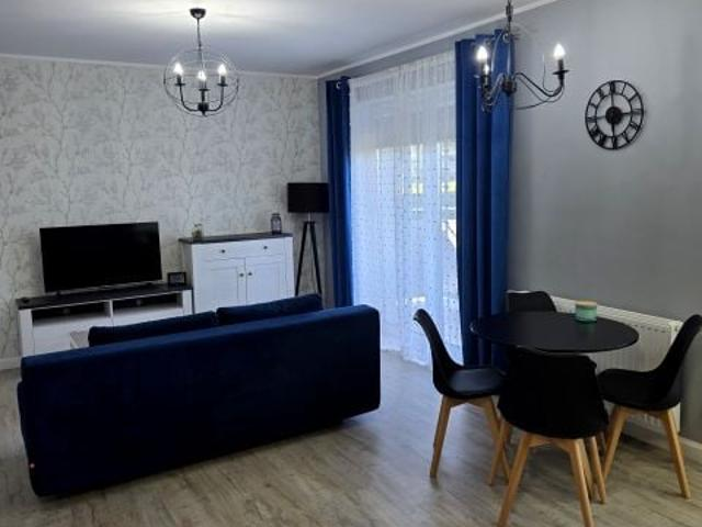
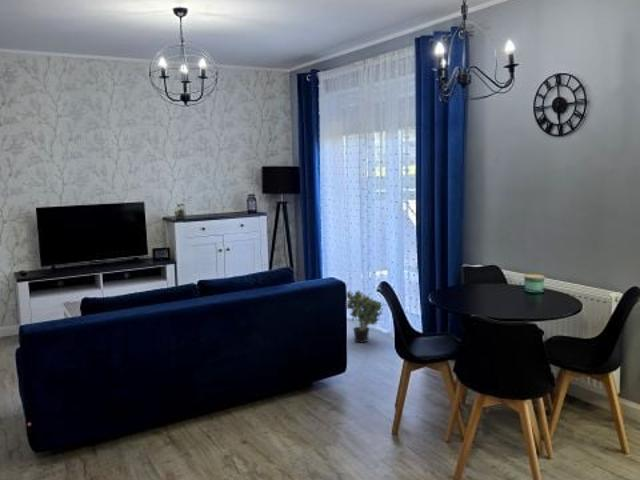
+ potted plant [346,289,385,344]
